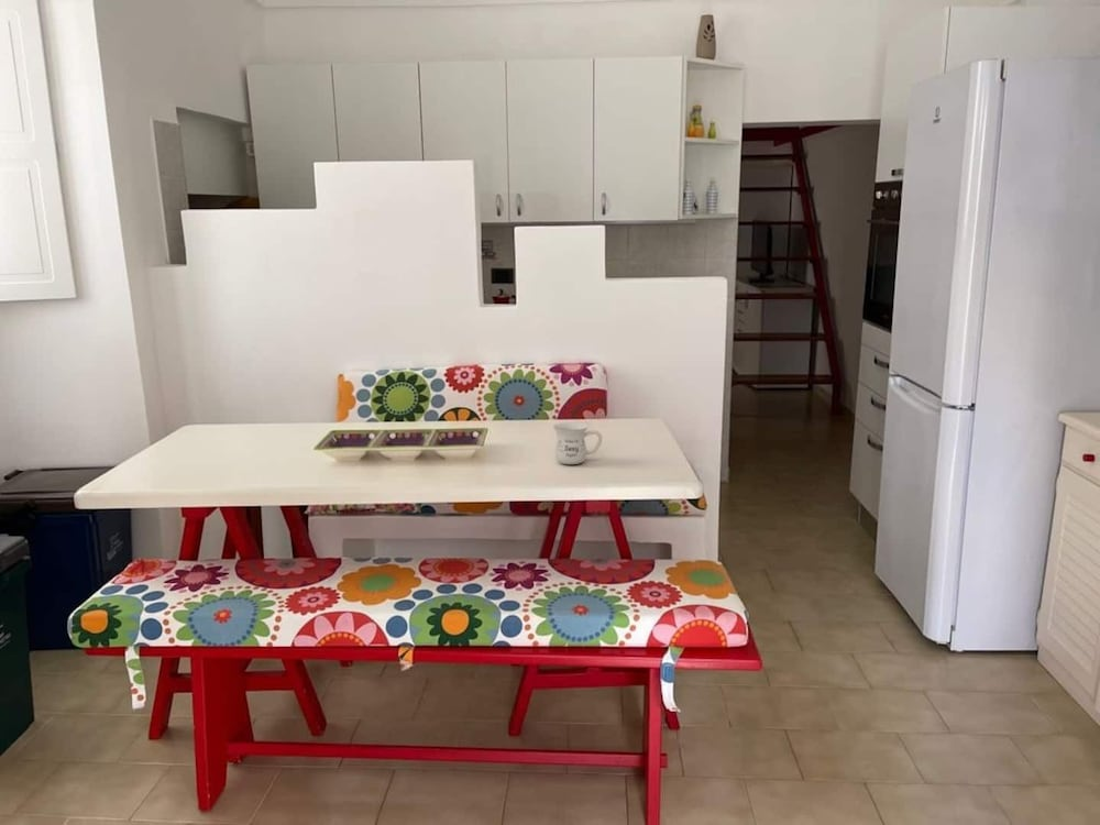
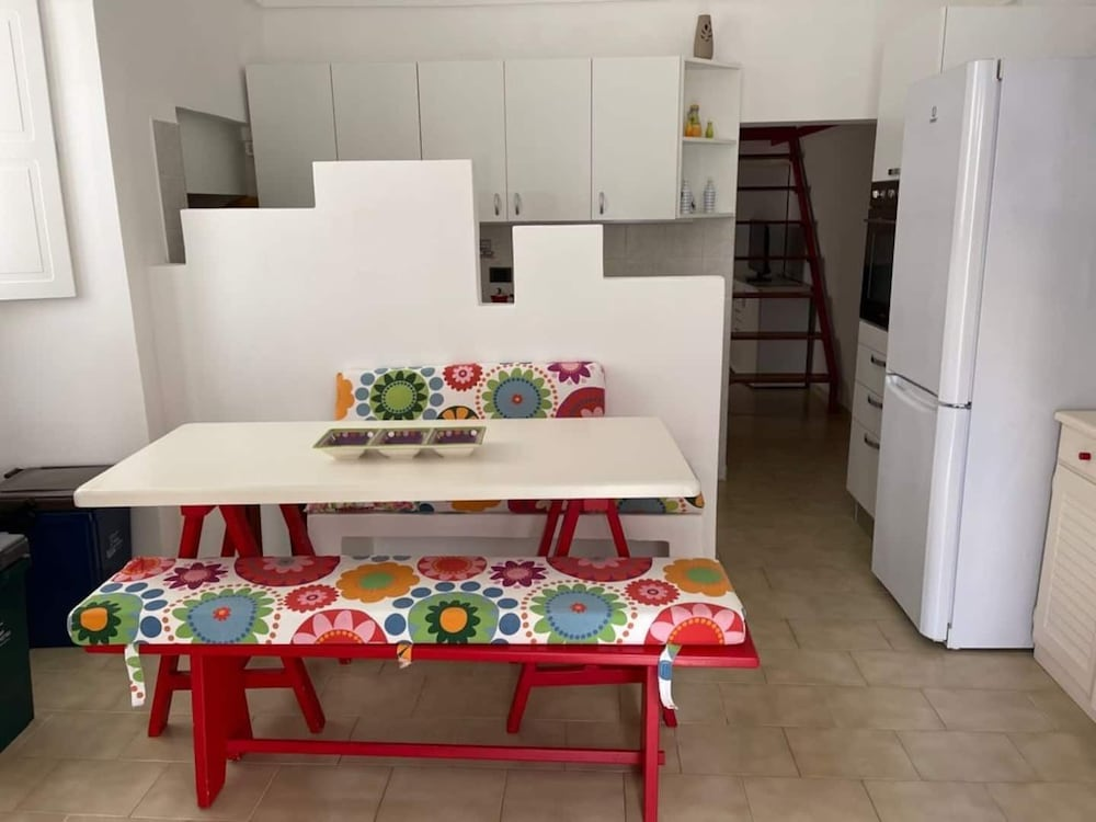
- mug [552,421,603,465]
